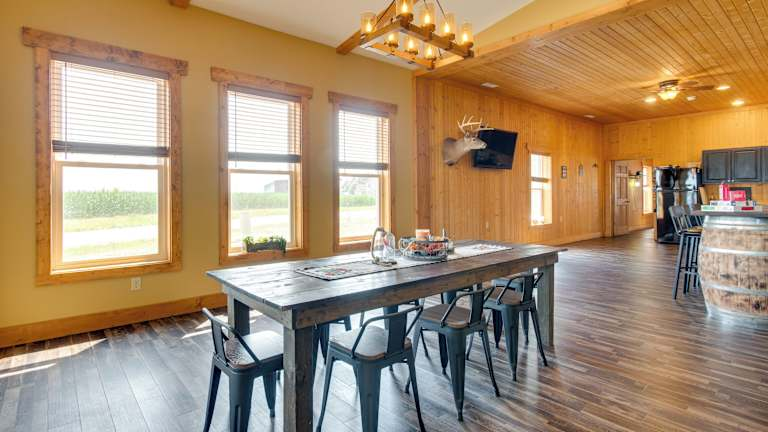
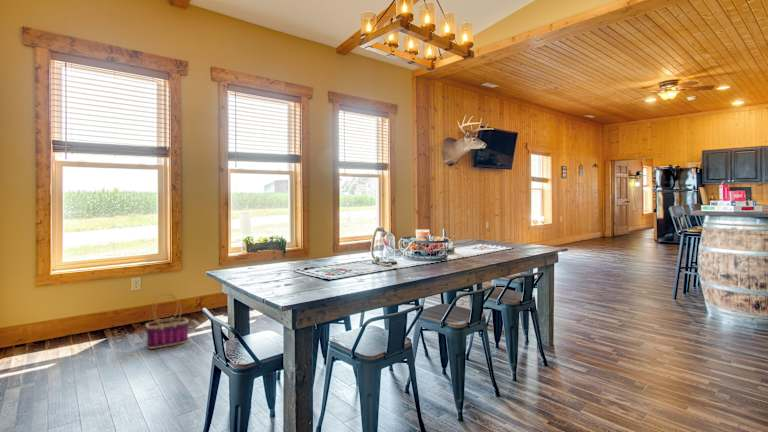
+ basket [144,293,190,350]
